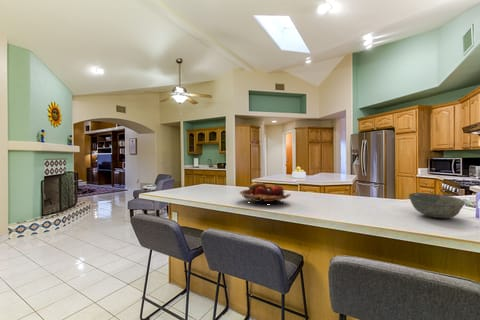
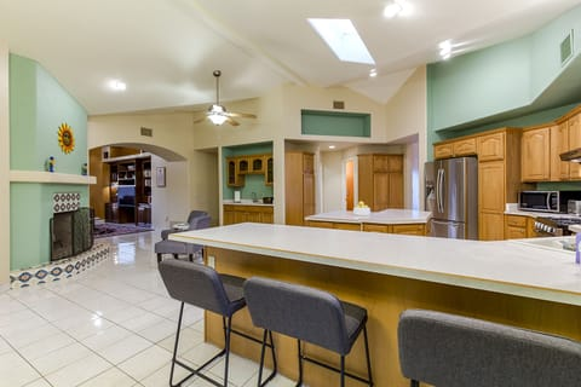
- bowl [408,192,466,219]
- fruit basket [239,181,292,206]
